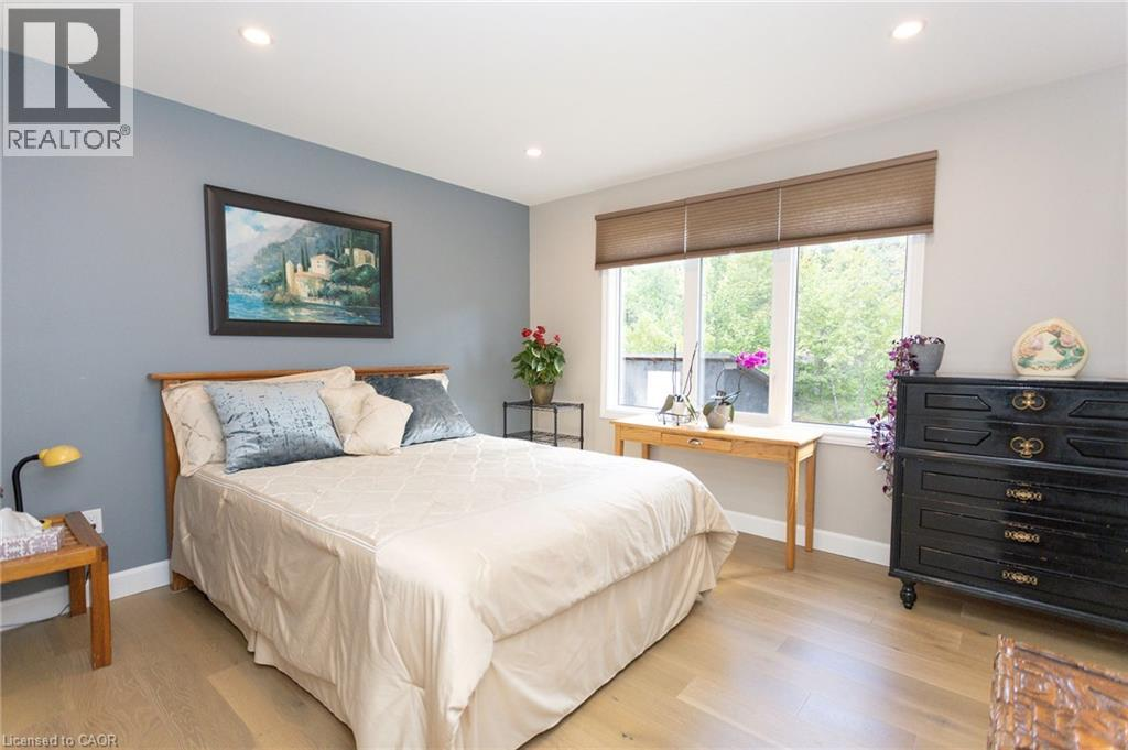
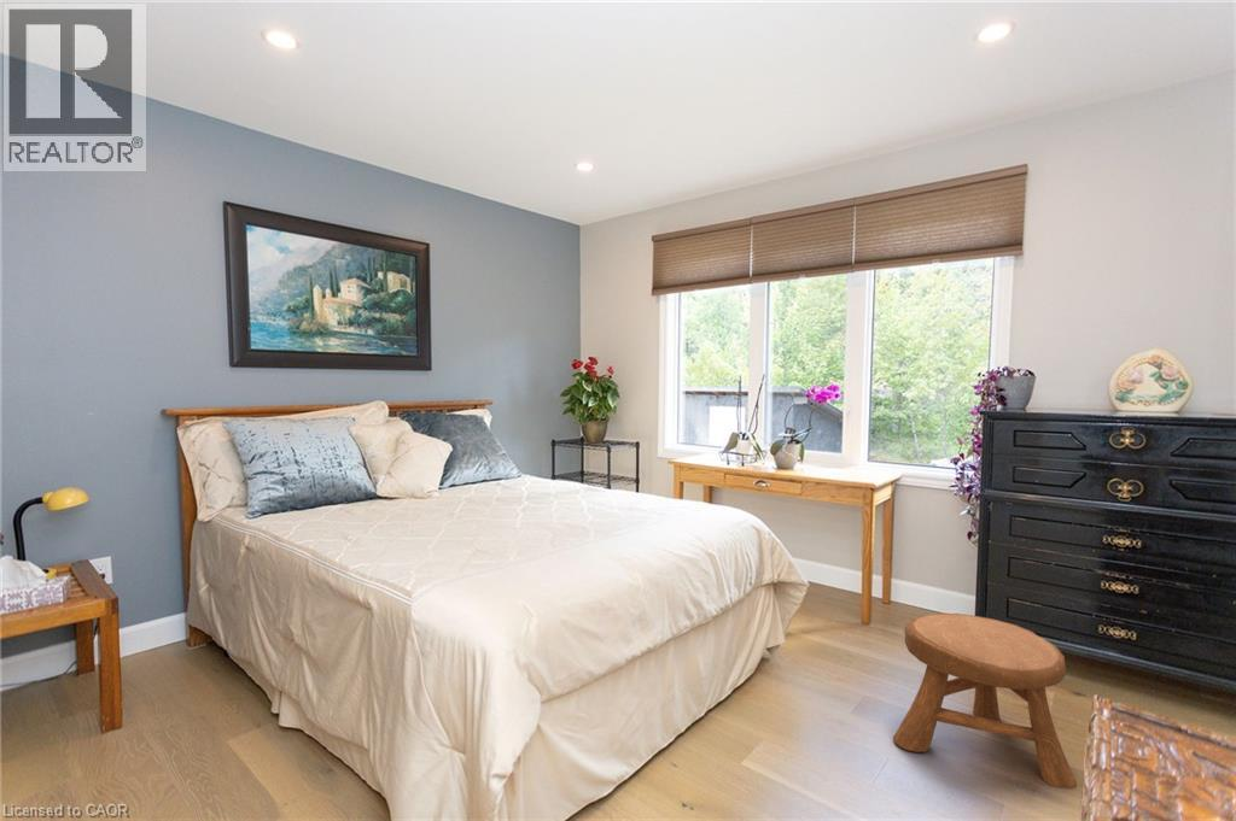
+ stool [892,612,1078,790]
